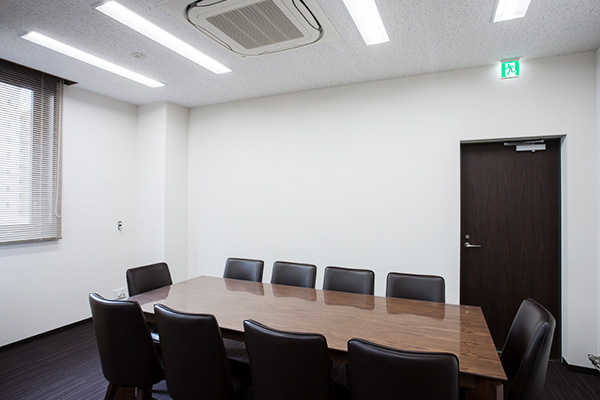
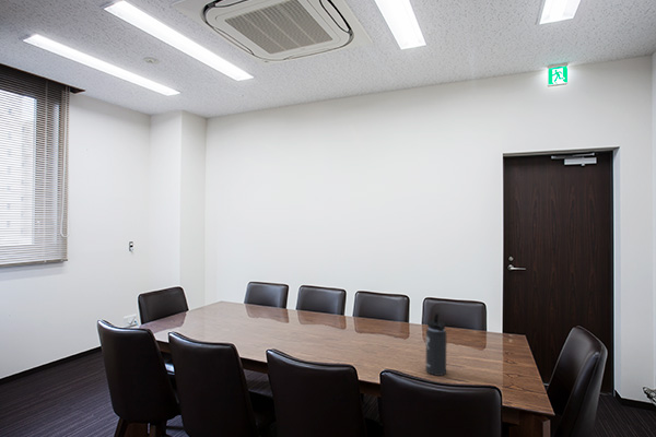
+ thermos bottle [424,312,448,377]
